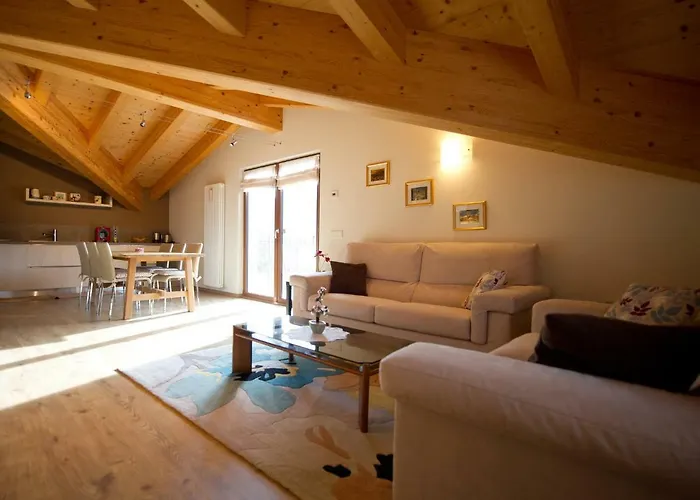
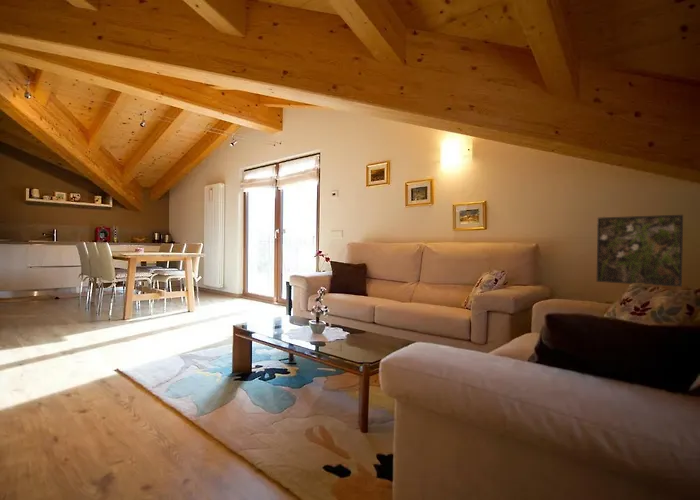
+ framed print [596,214,684,288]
